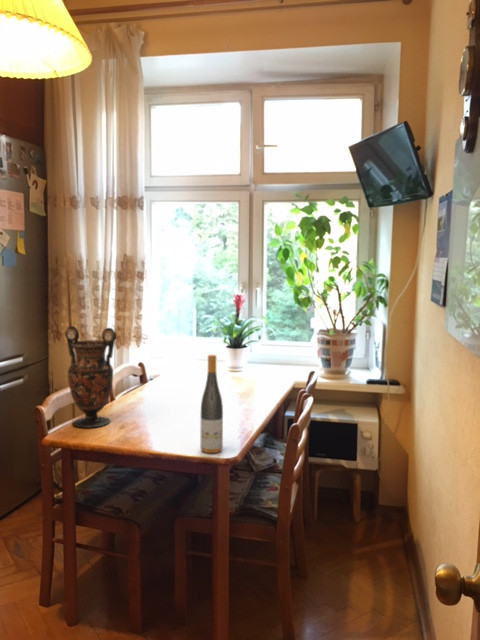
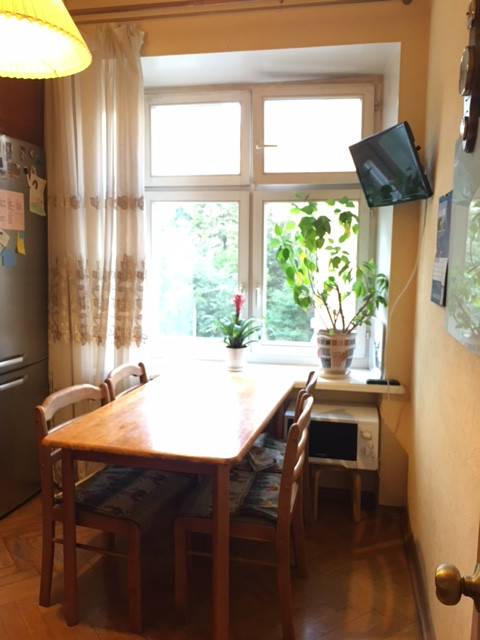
- vase [64,325,117,429]
- wine bottle [199,354,224,454]
